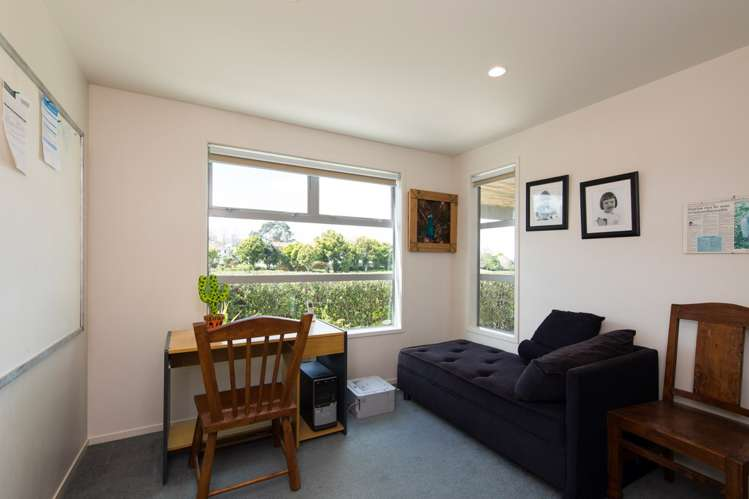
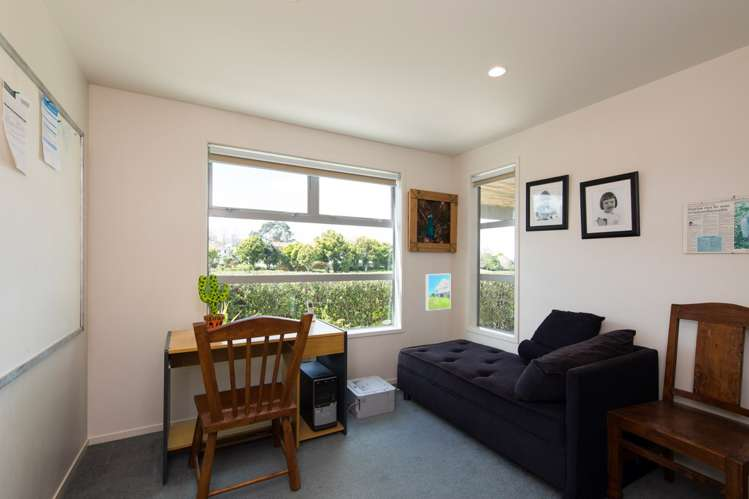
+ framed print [425,273,451,311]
